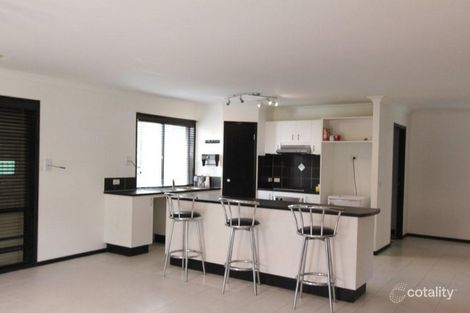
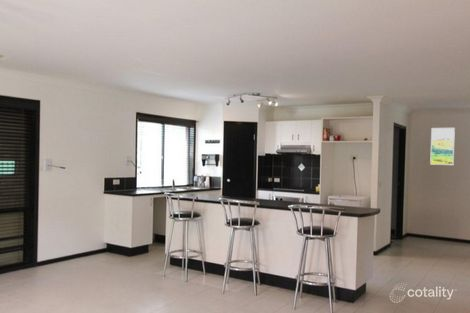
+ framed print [429,127,456,166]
